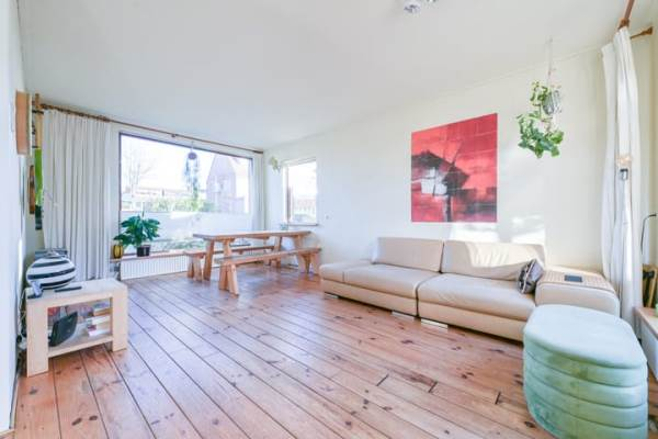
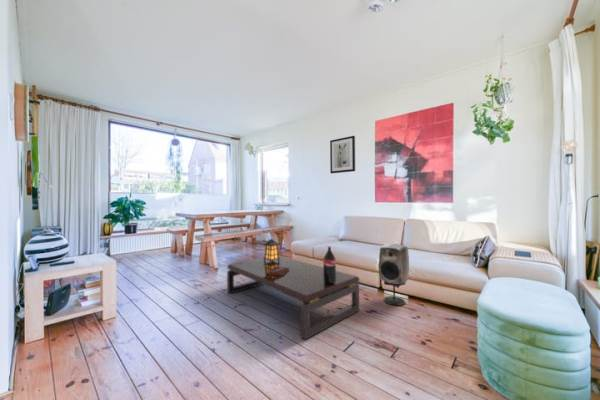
+ coffee table [226,238,360,340]
+ speaker [378,243,410,307]
+ wall art [329,135,356,174]
